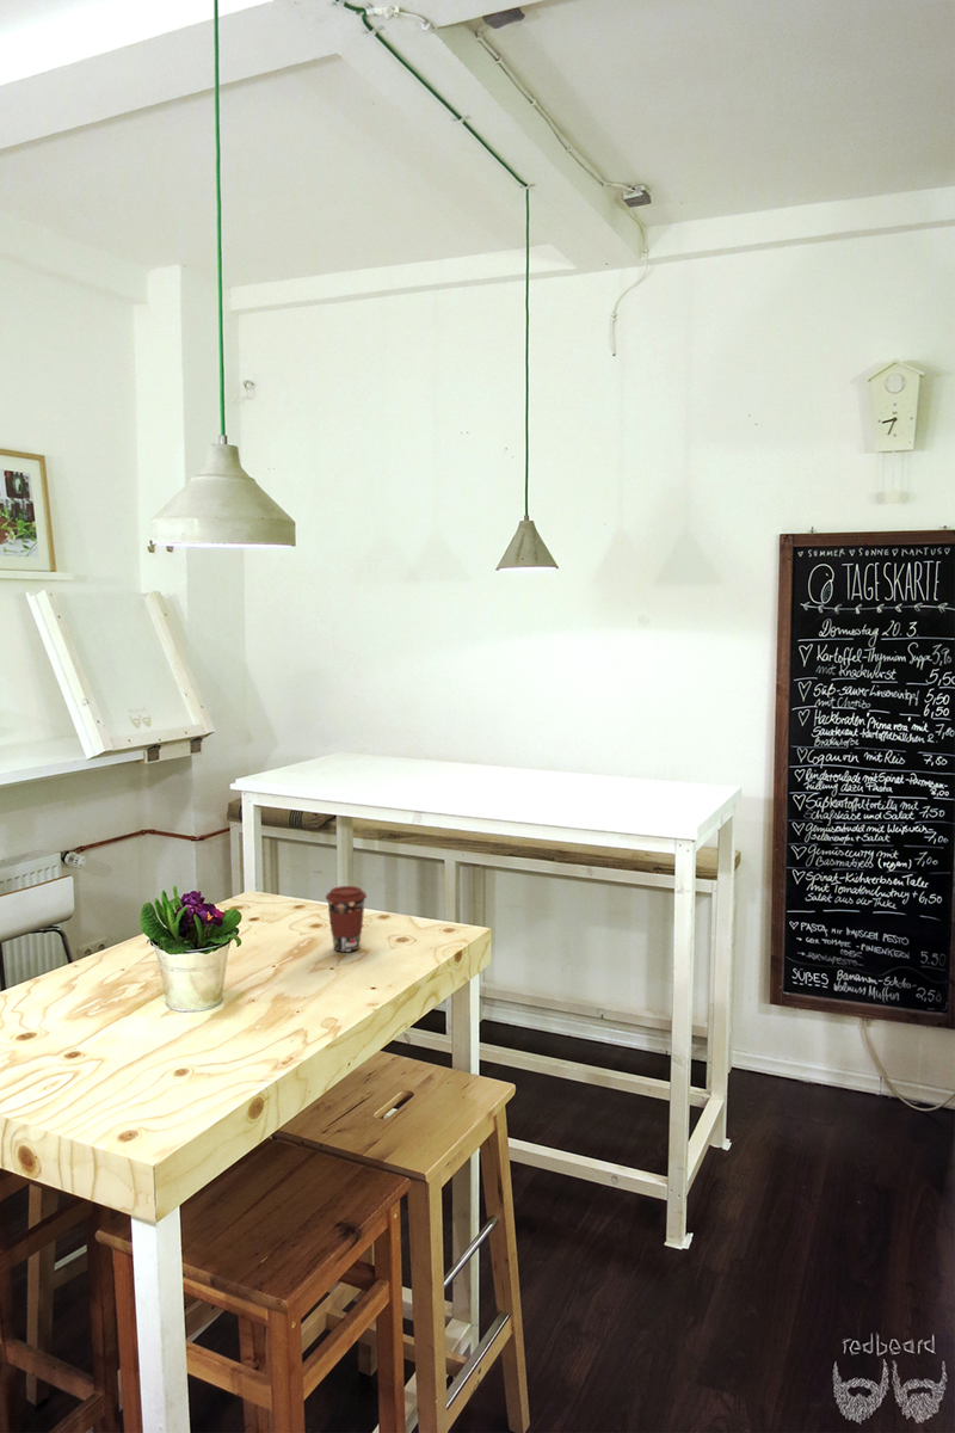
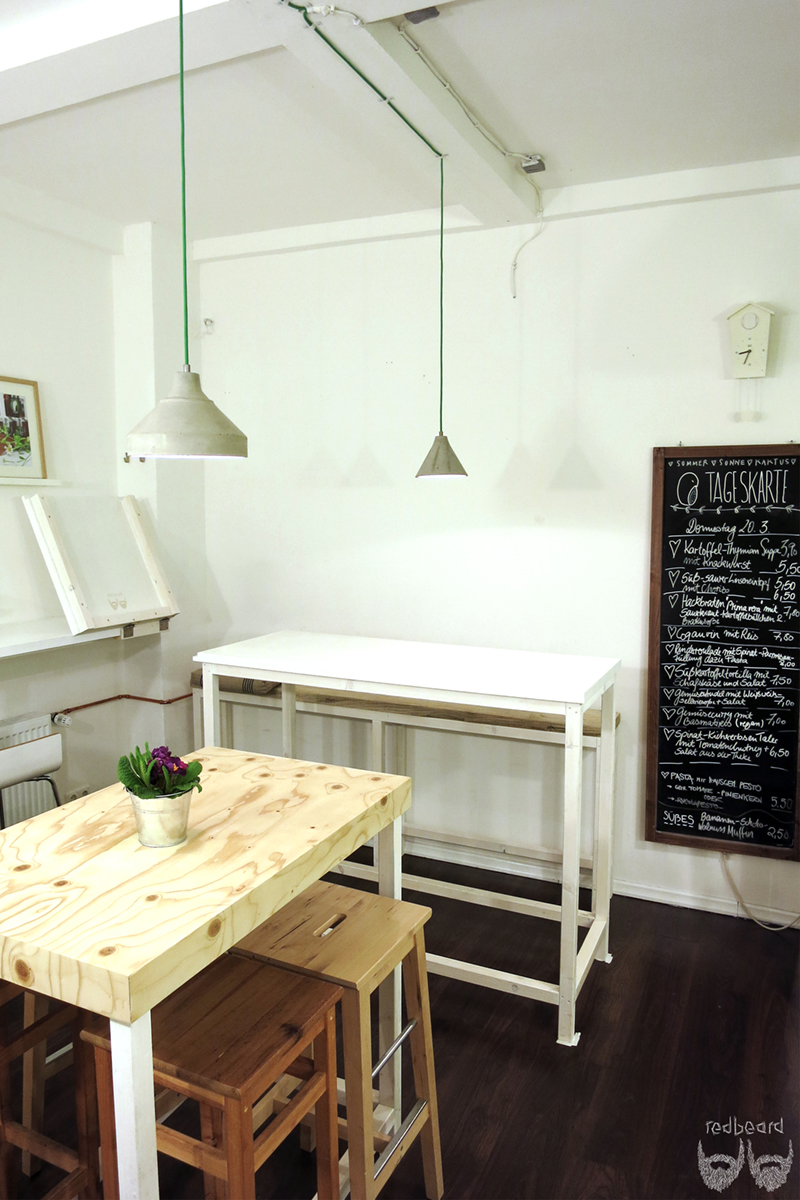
- coffee cup [325,885,368,953]
